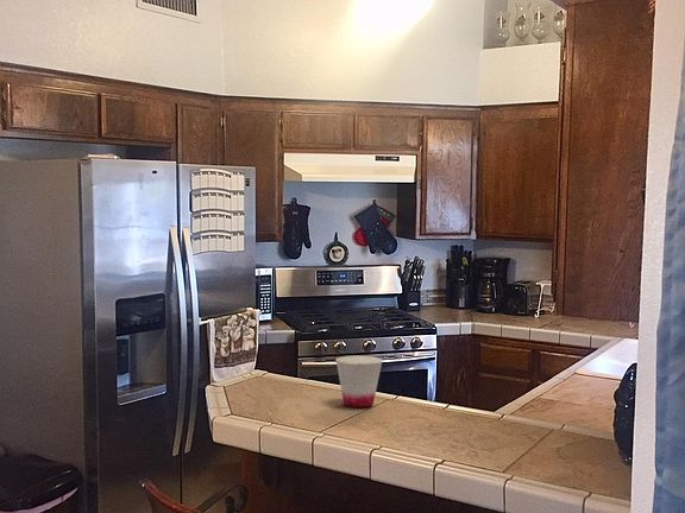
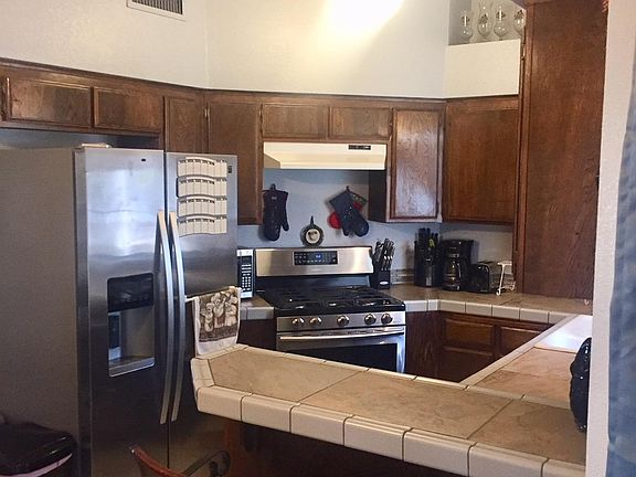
- cup [335,355,383,408]
